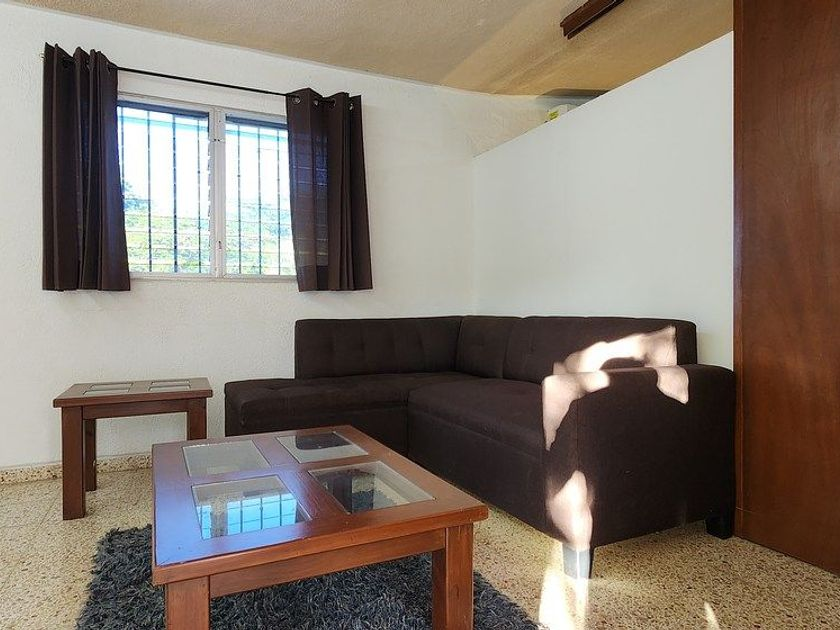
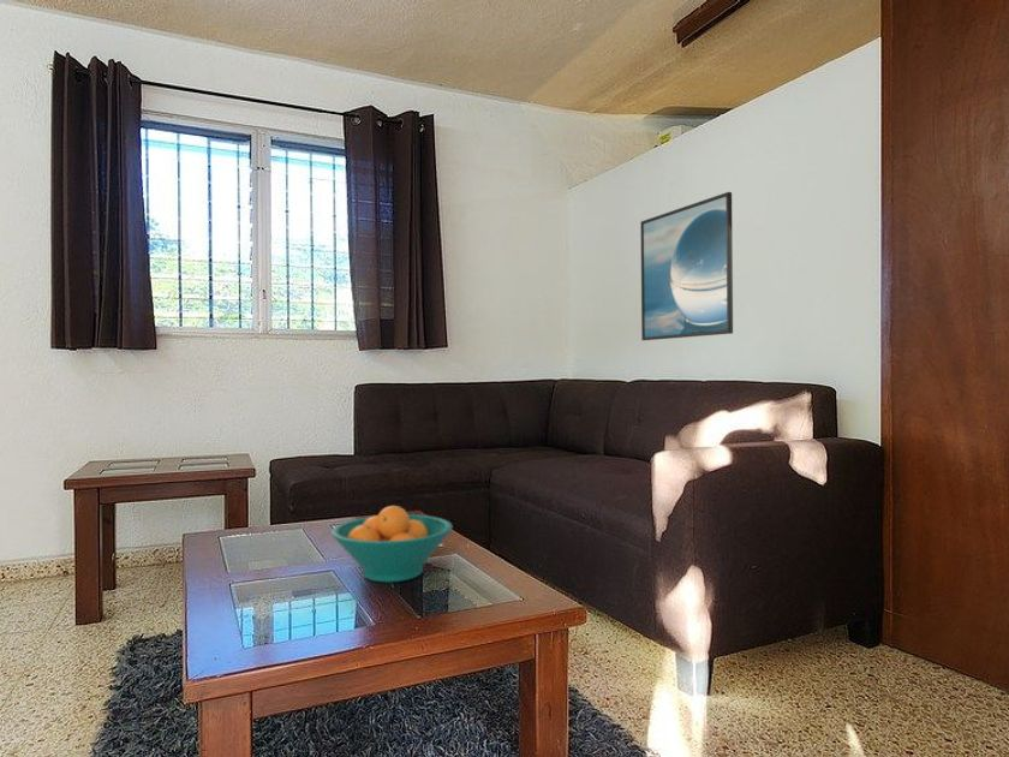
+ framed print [639,191,734,341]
+ fruit bowl [330,505,454,584]
